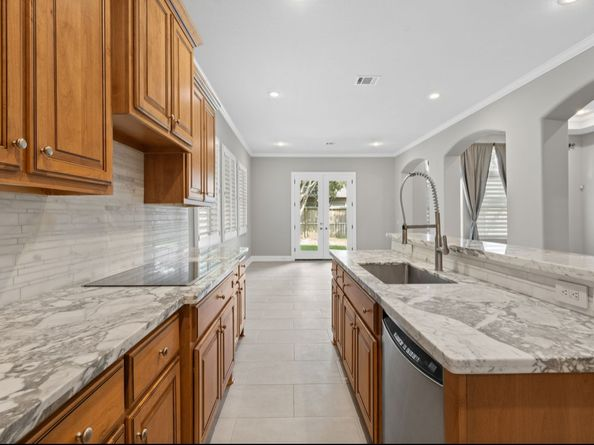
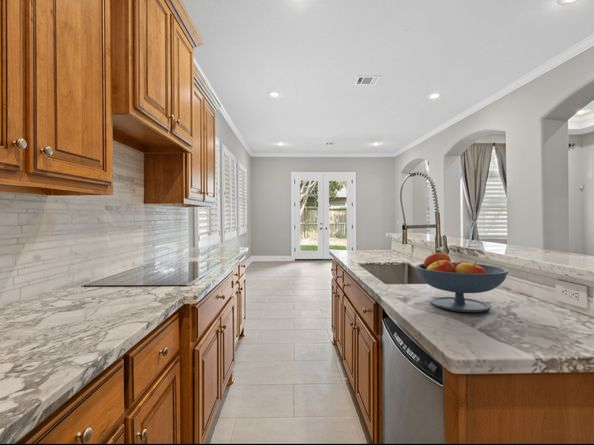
+ fruit bowl [415,251,509,313]
